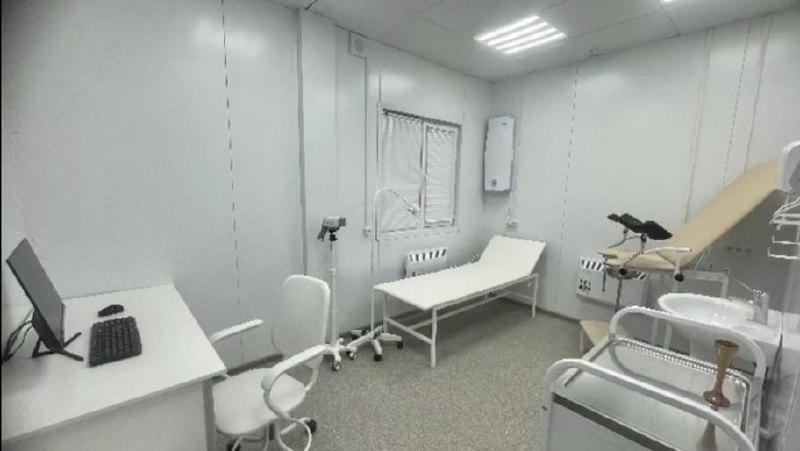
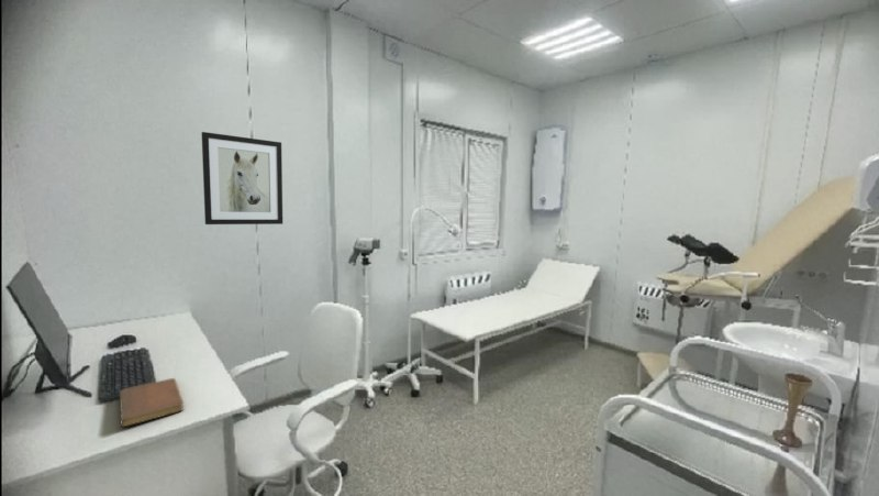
+ notebook [119,377,185,428]
+ wall art [201,131,283,225]
